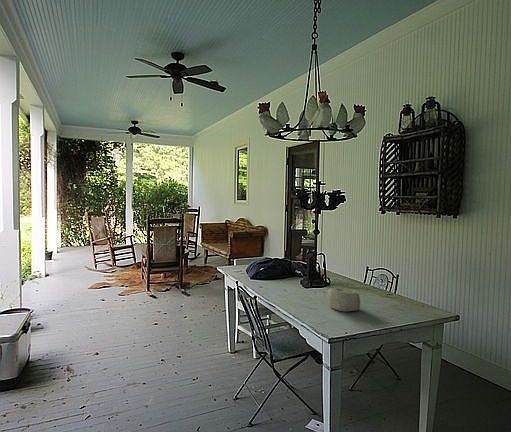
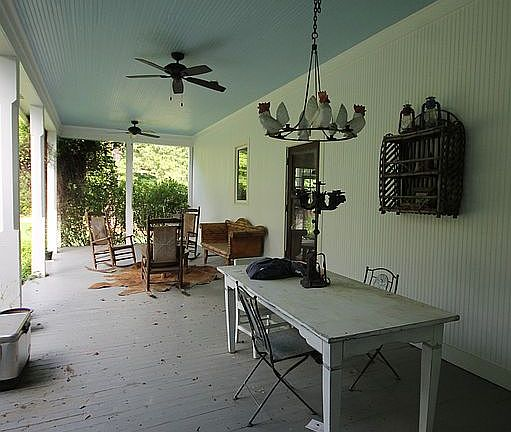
- decorative bowl [327,287,361,312]
